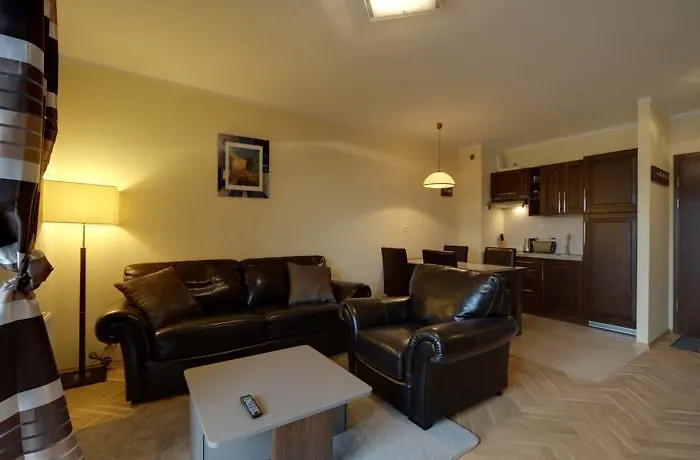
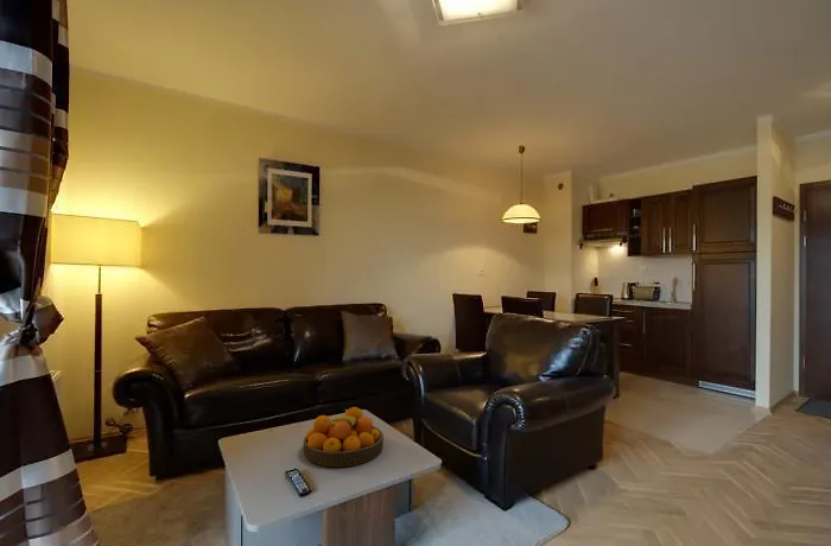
+ fruit bowl [302,406,385,468]
